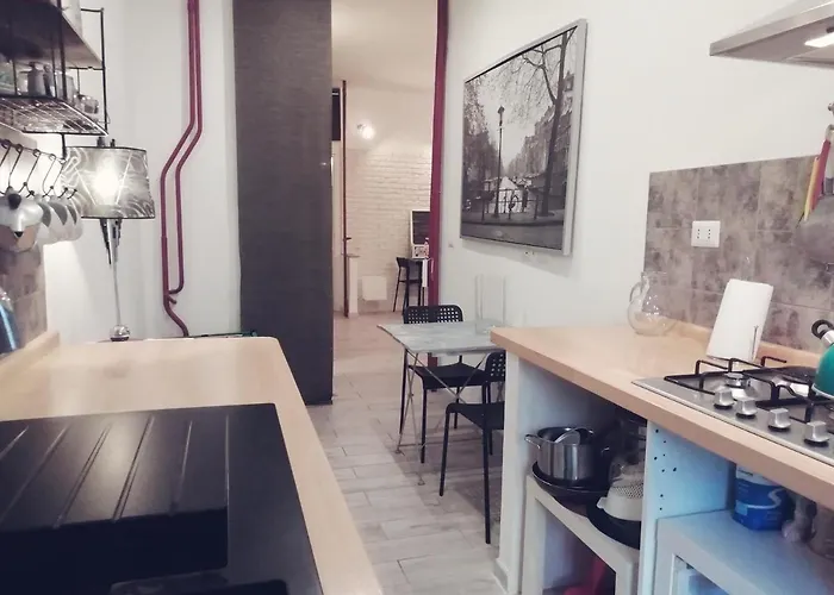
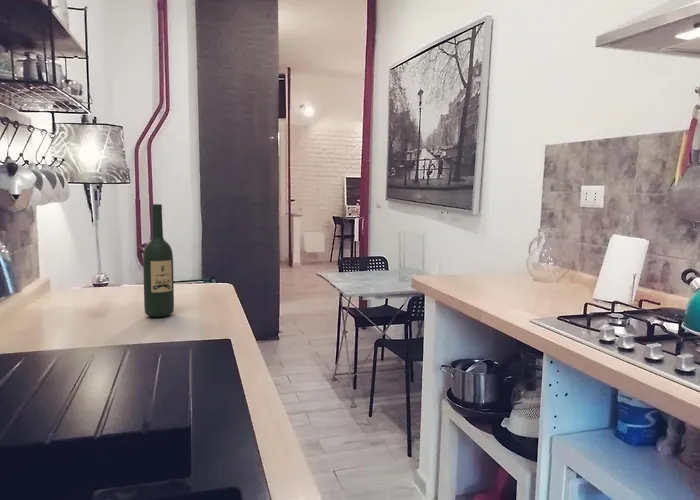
+ wine bottle [142,203,175,318]
